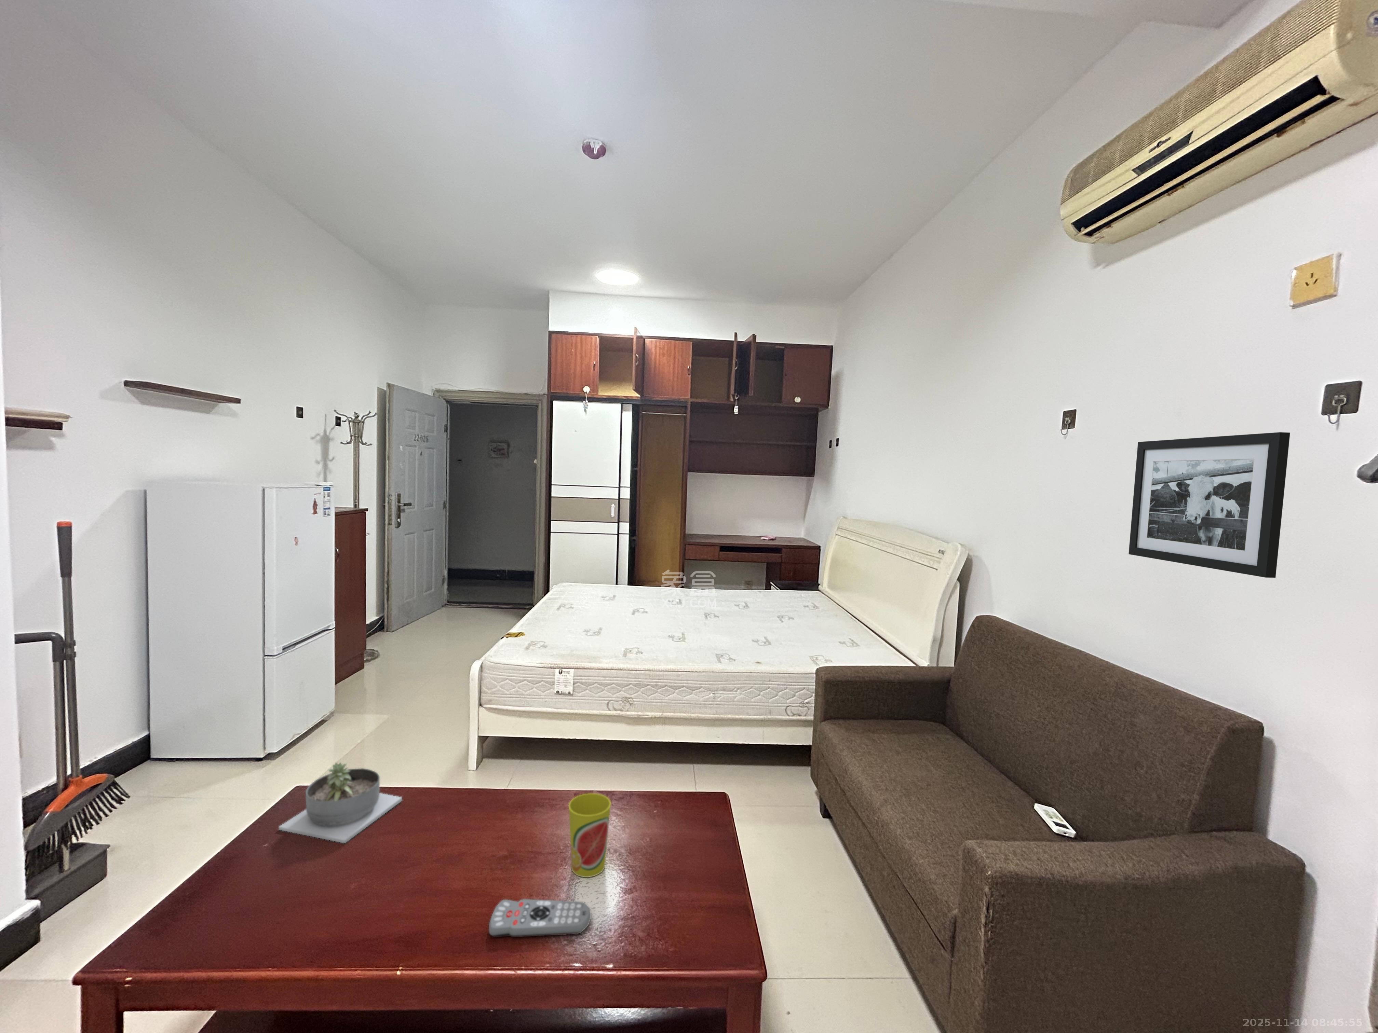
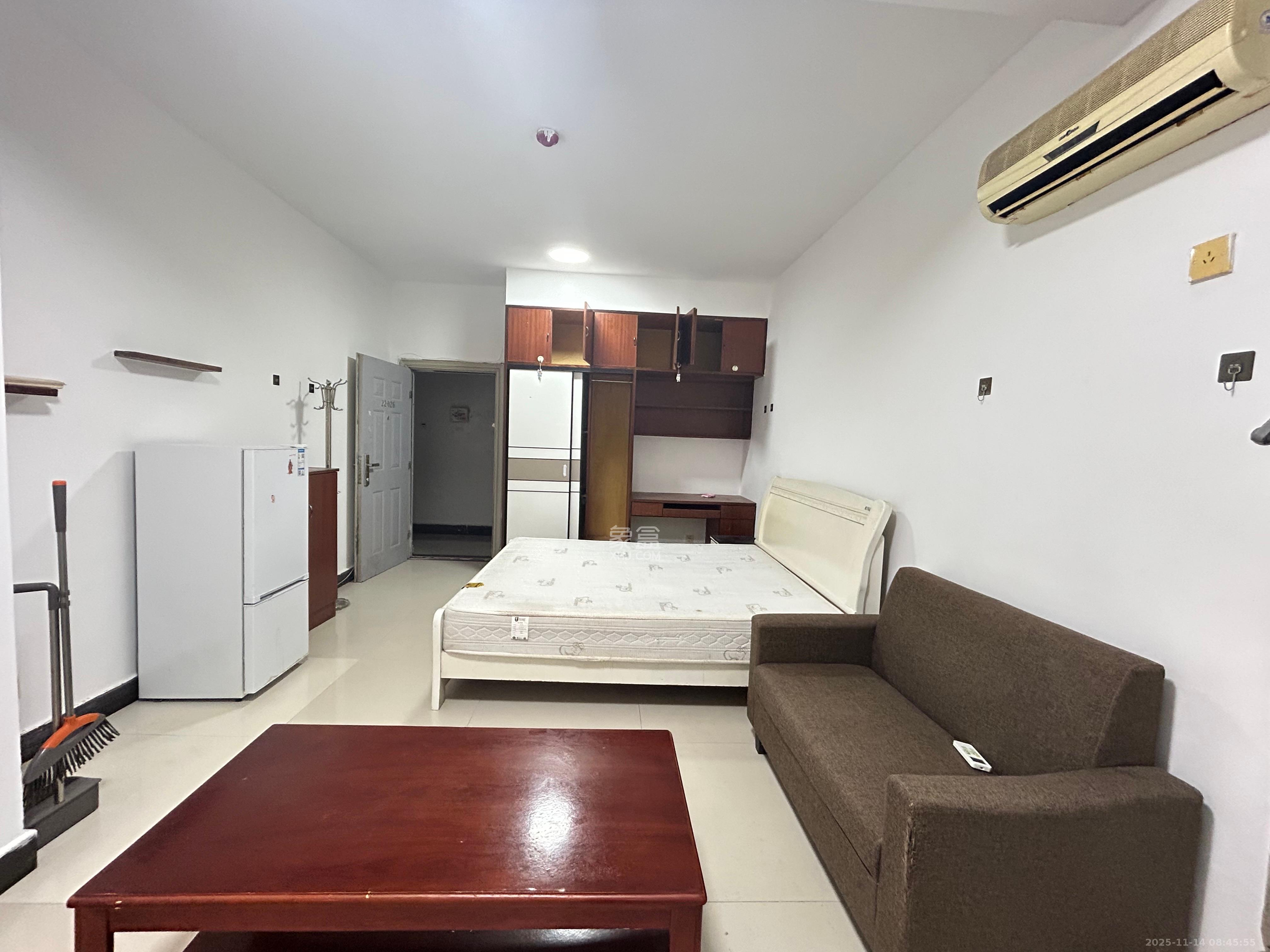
- picture frame [1128,432,1290,578]
- remote control [488,898,591,938]
- succulent planter [278,762,403,844]
- cup [567,793,611,878]
